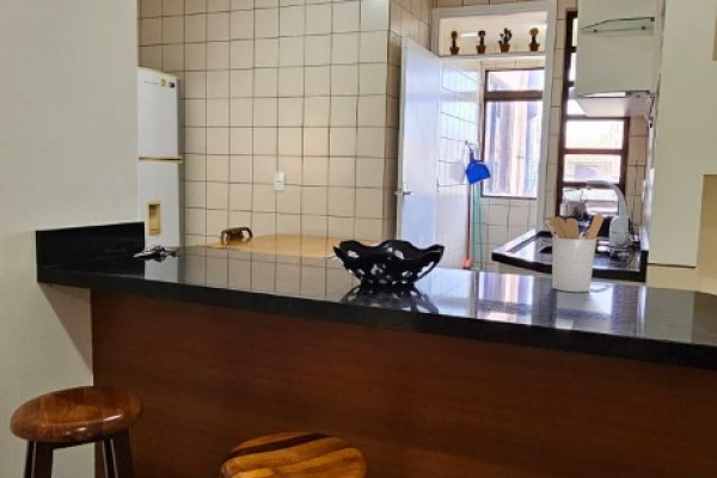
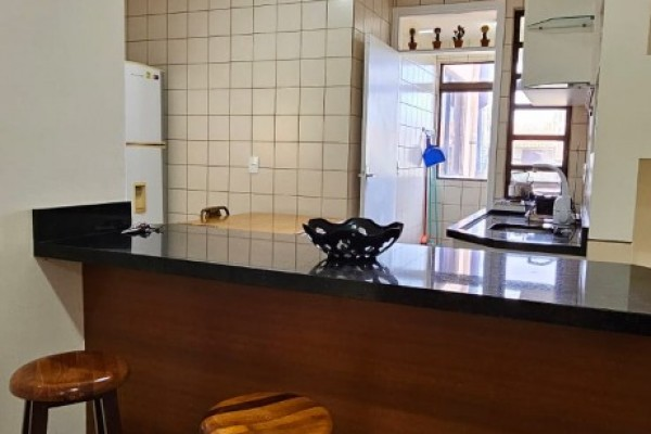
- utensil holder [544,213,605,293]
